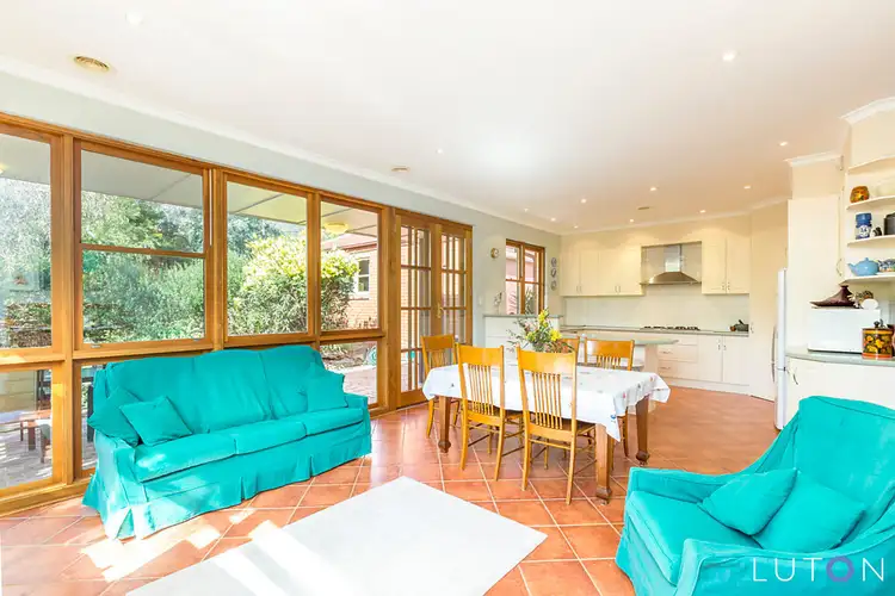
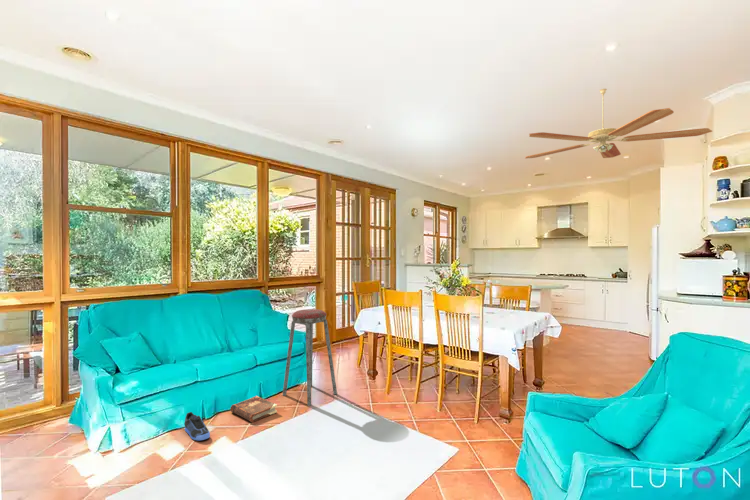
+ ceiling fan [524,88,713,160]
+ sneaker [183,411,211,441]
+ book [229,395,278,424]
+ music stool [282,308,338,407]
